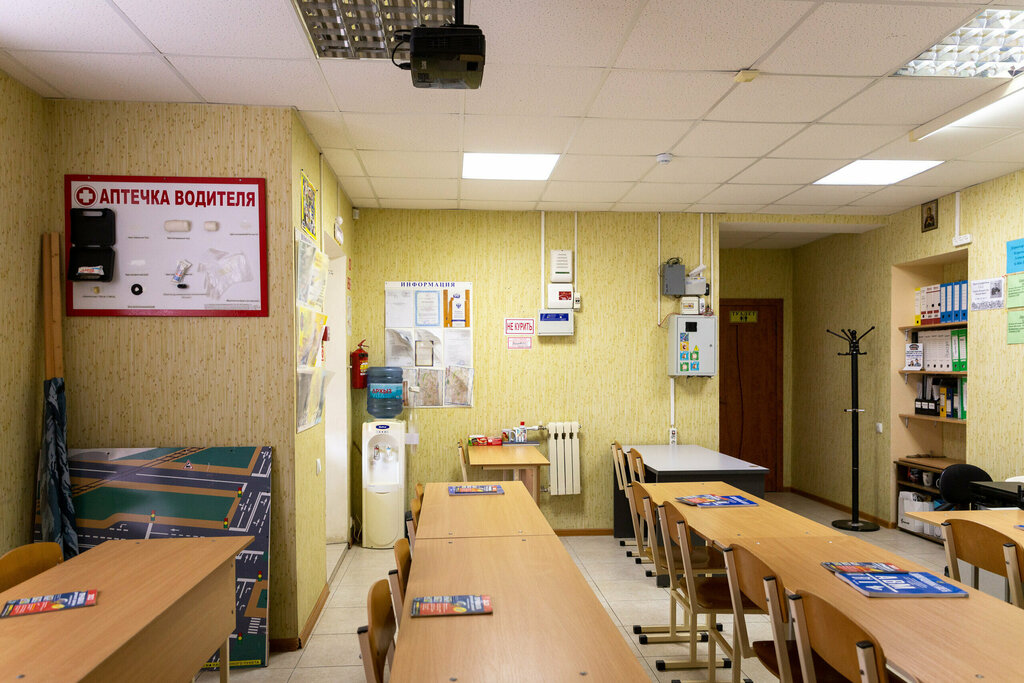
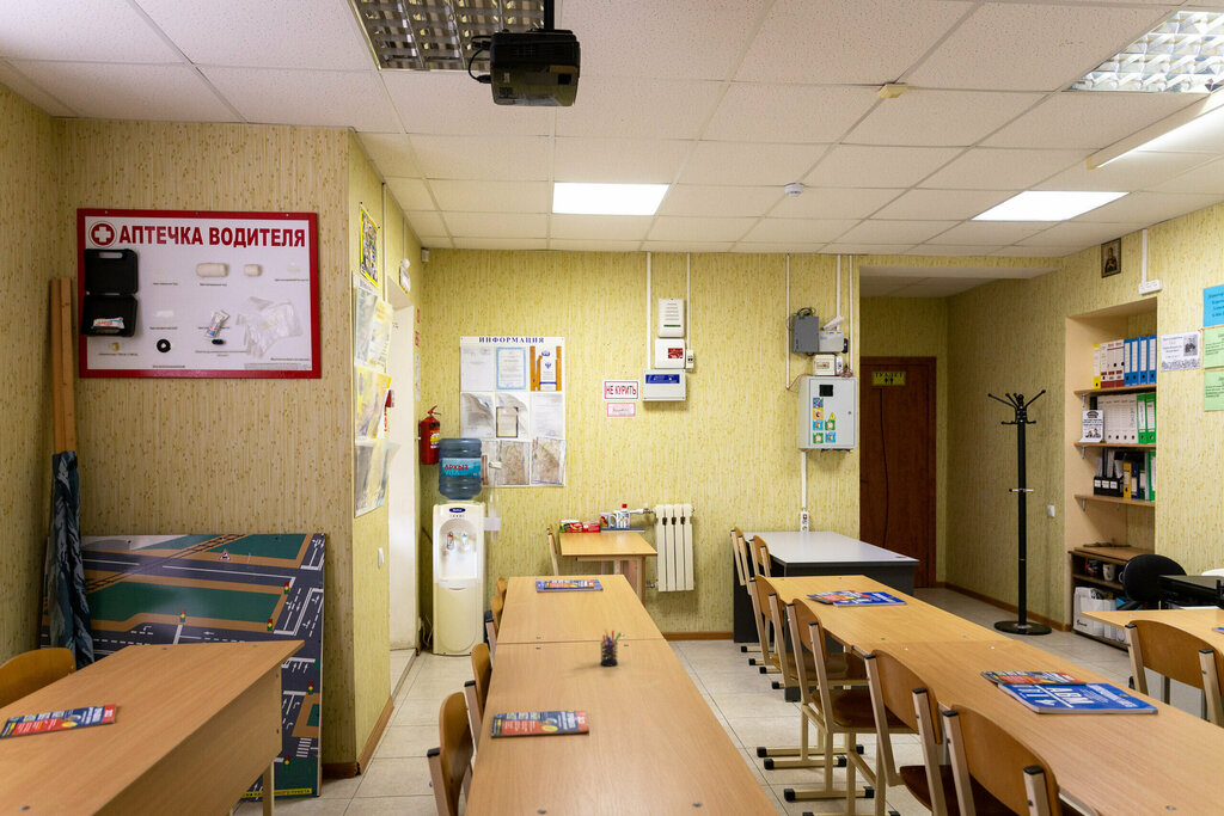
+ pen holder [599,628,623,668]
